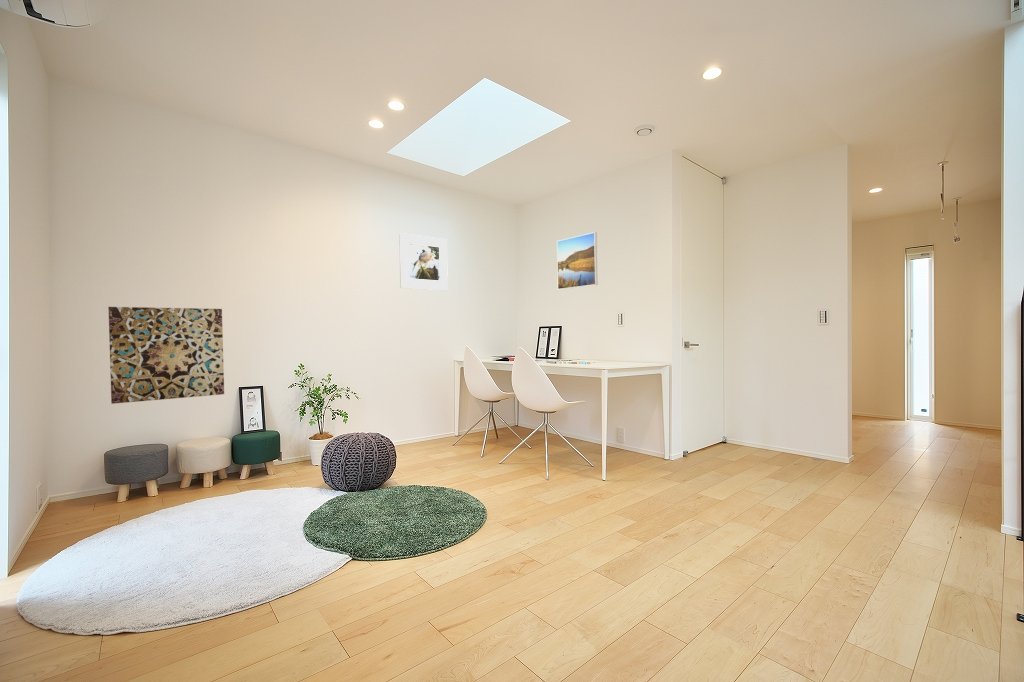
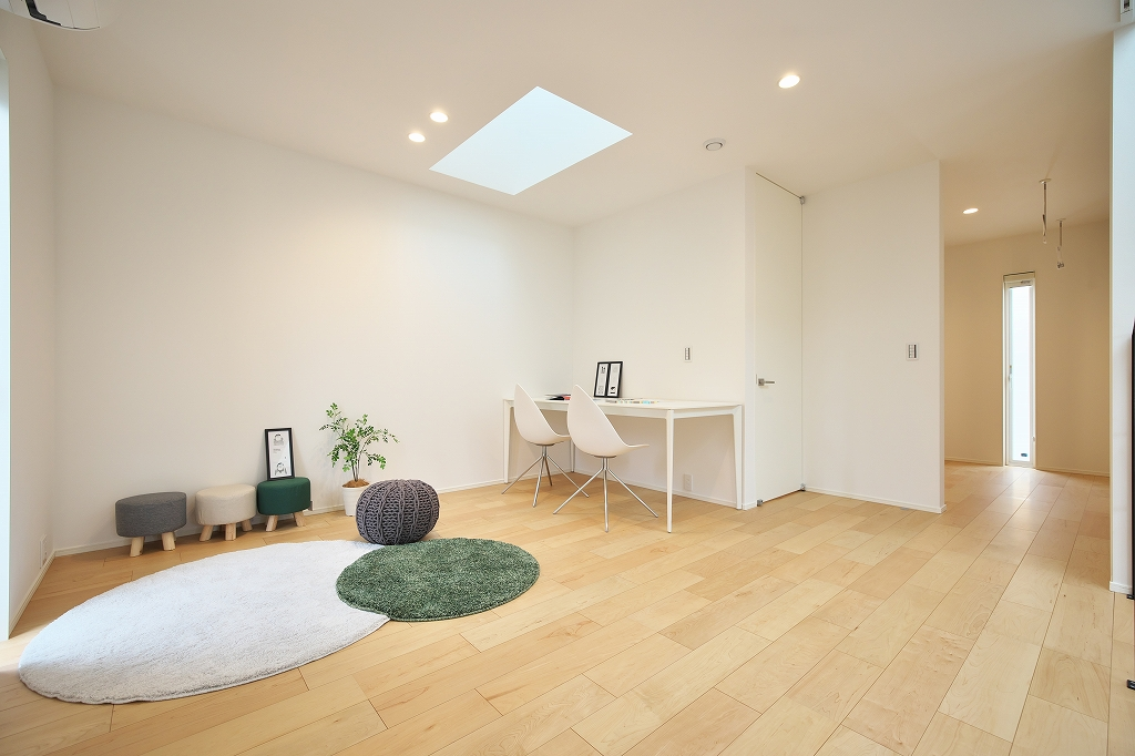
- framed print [398,232,449,291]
- wall art [107,306,225,405]
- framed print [556,231,599,291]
